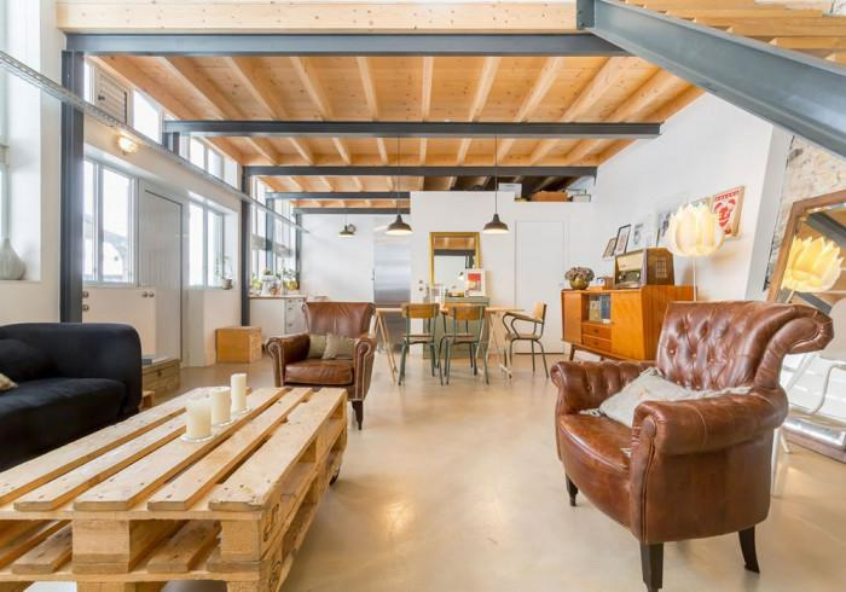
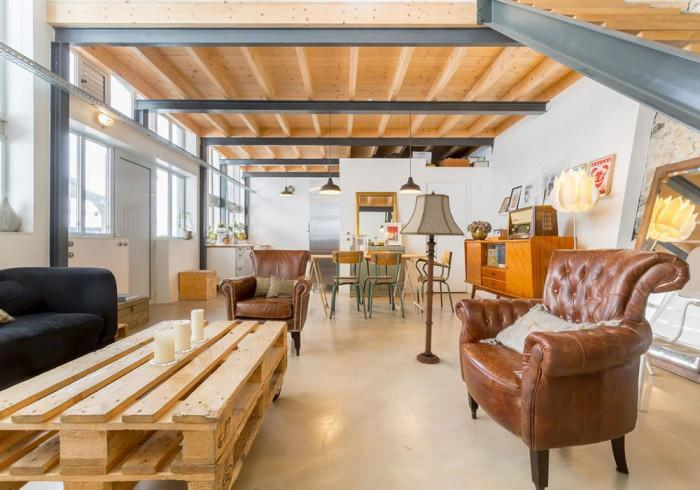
+ floor lamp [399,190,465,365]
